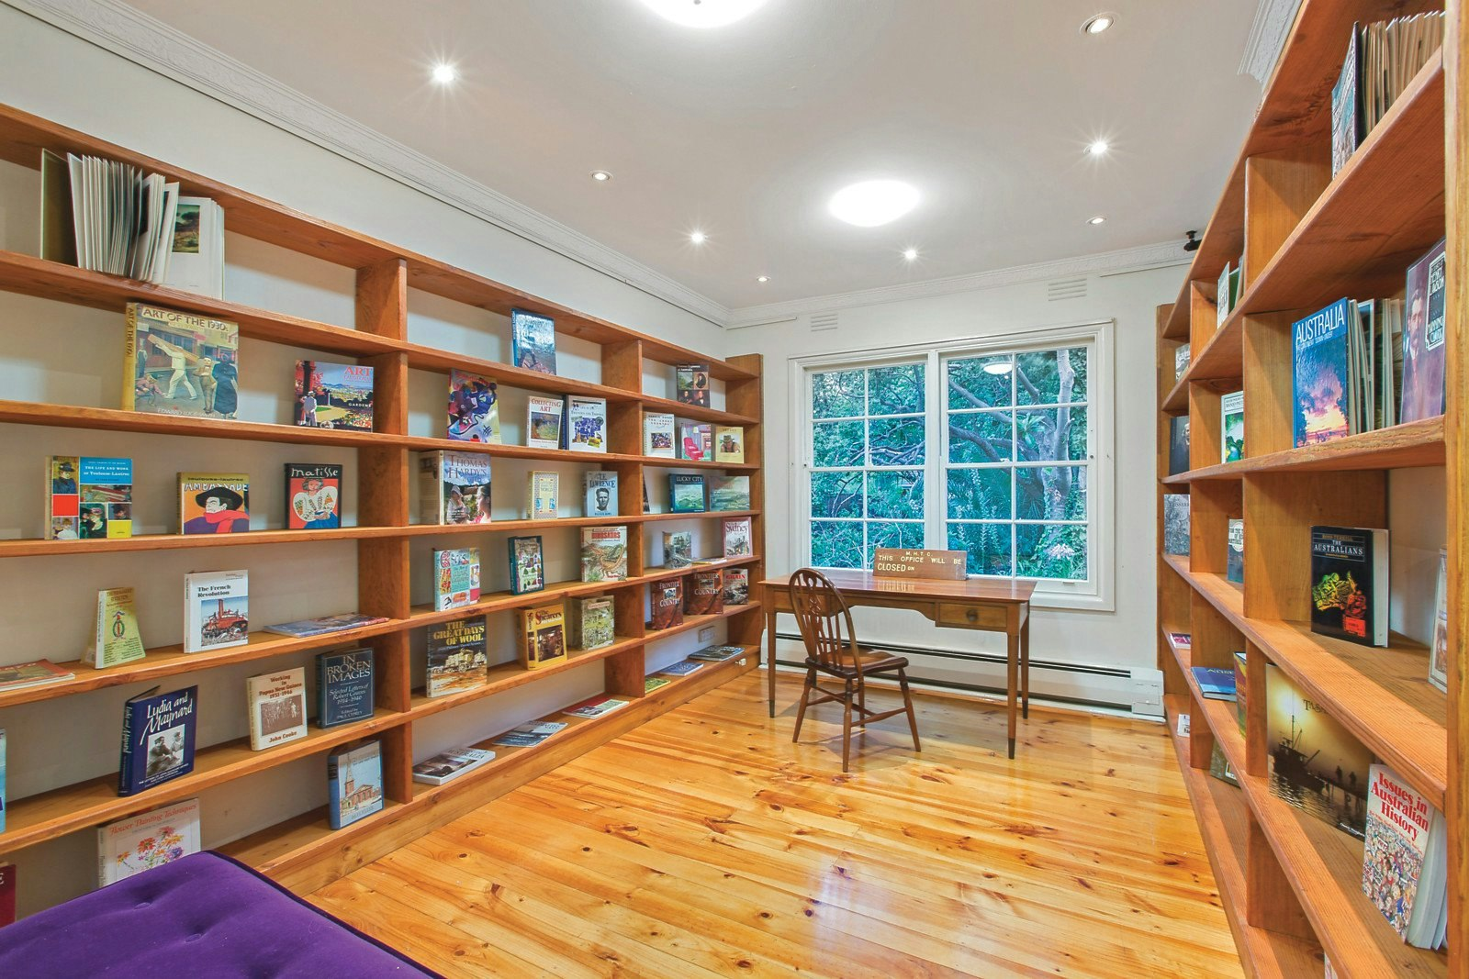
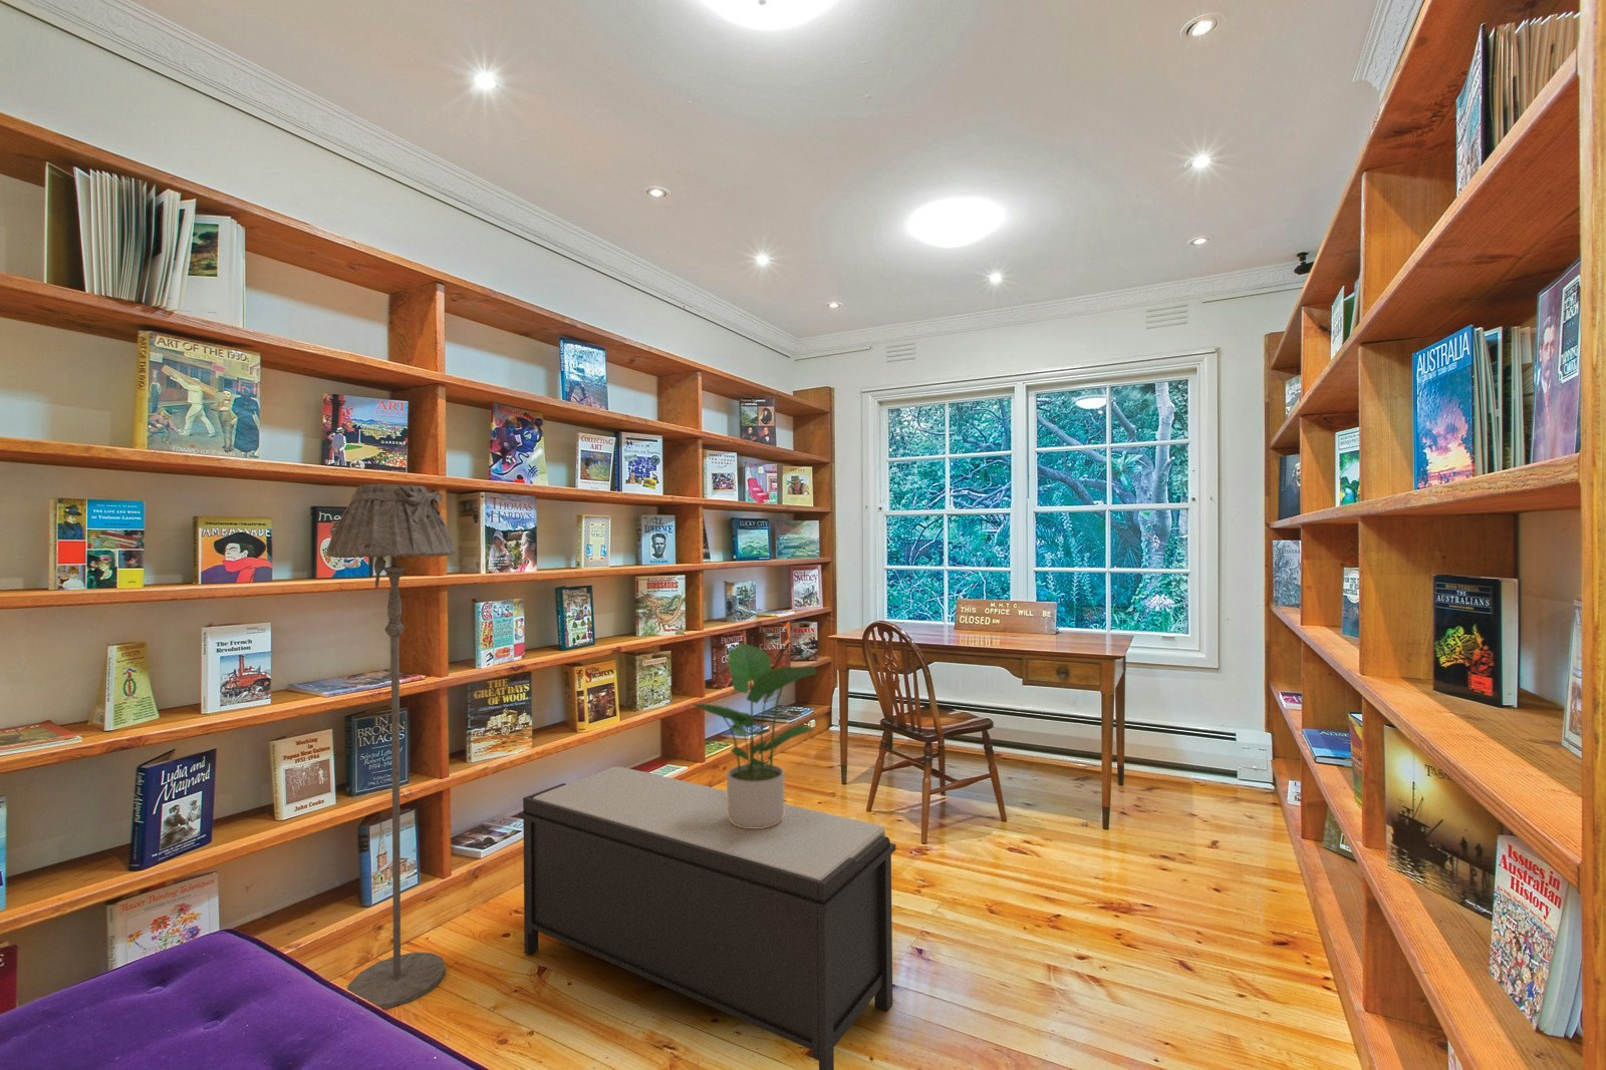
+ potted plant [688,641,819,829]
+ floor lamp [326,484,456,1010]
+ bench [517,765,896,1070]
